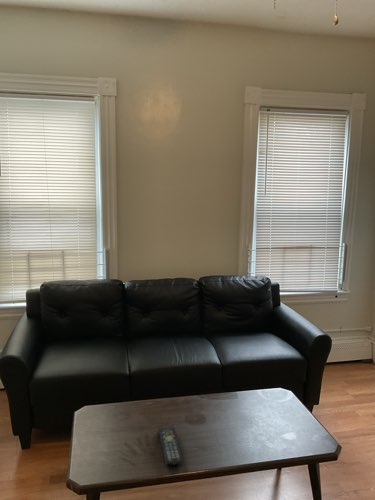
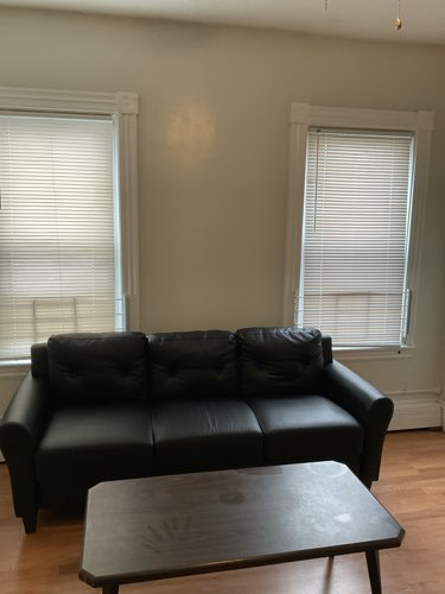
- remote control [157,425,184,466]
